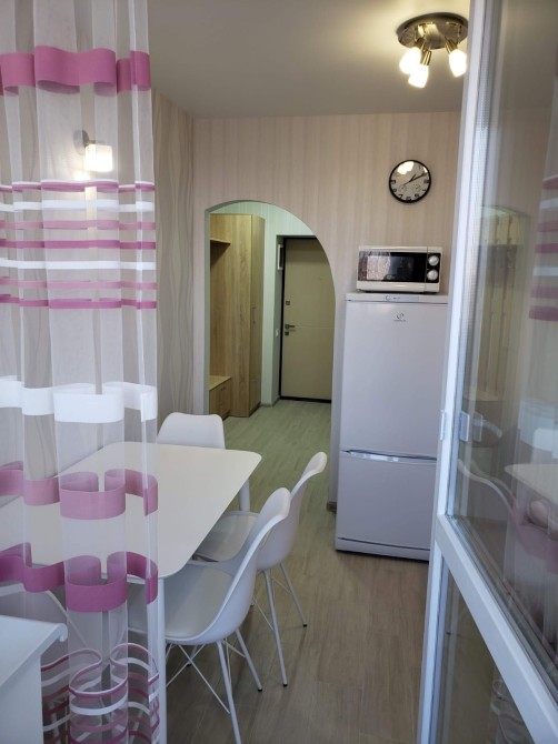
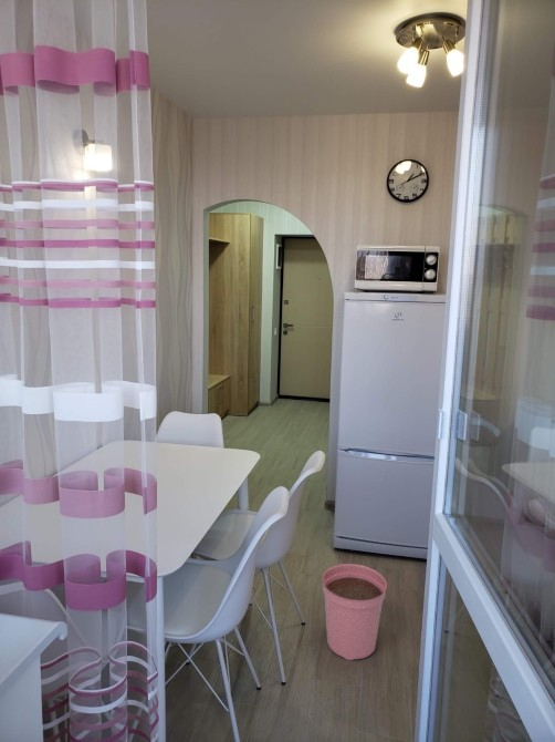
+ plant pot [321,563,388,661]
